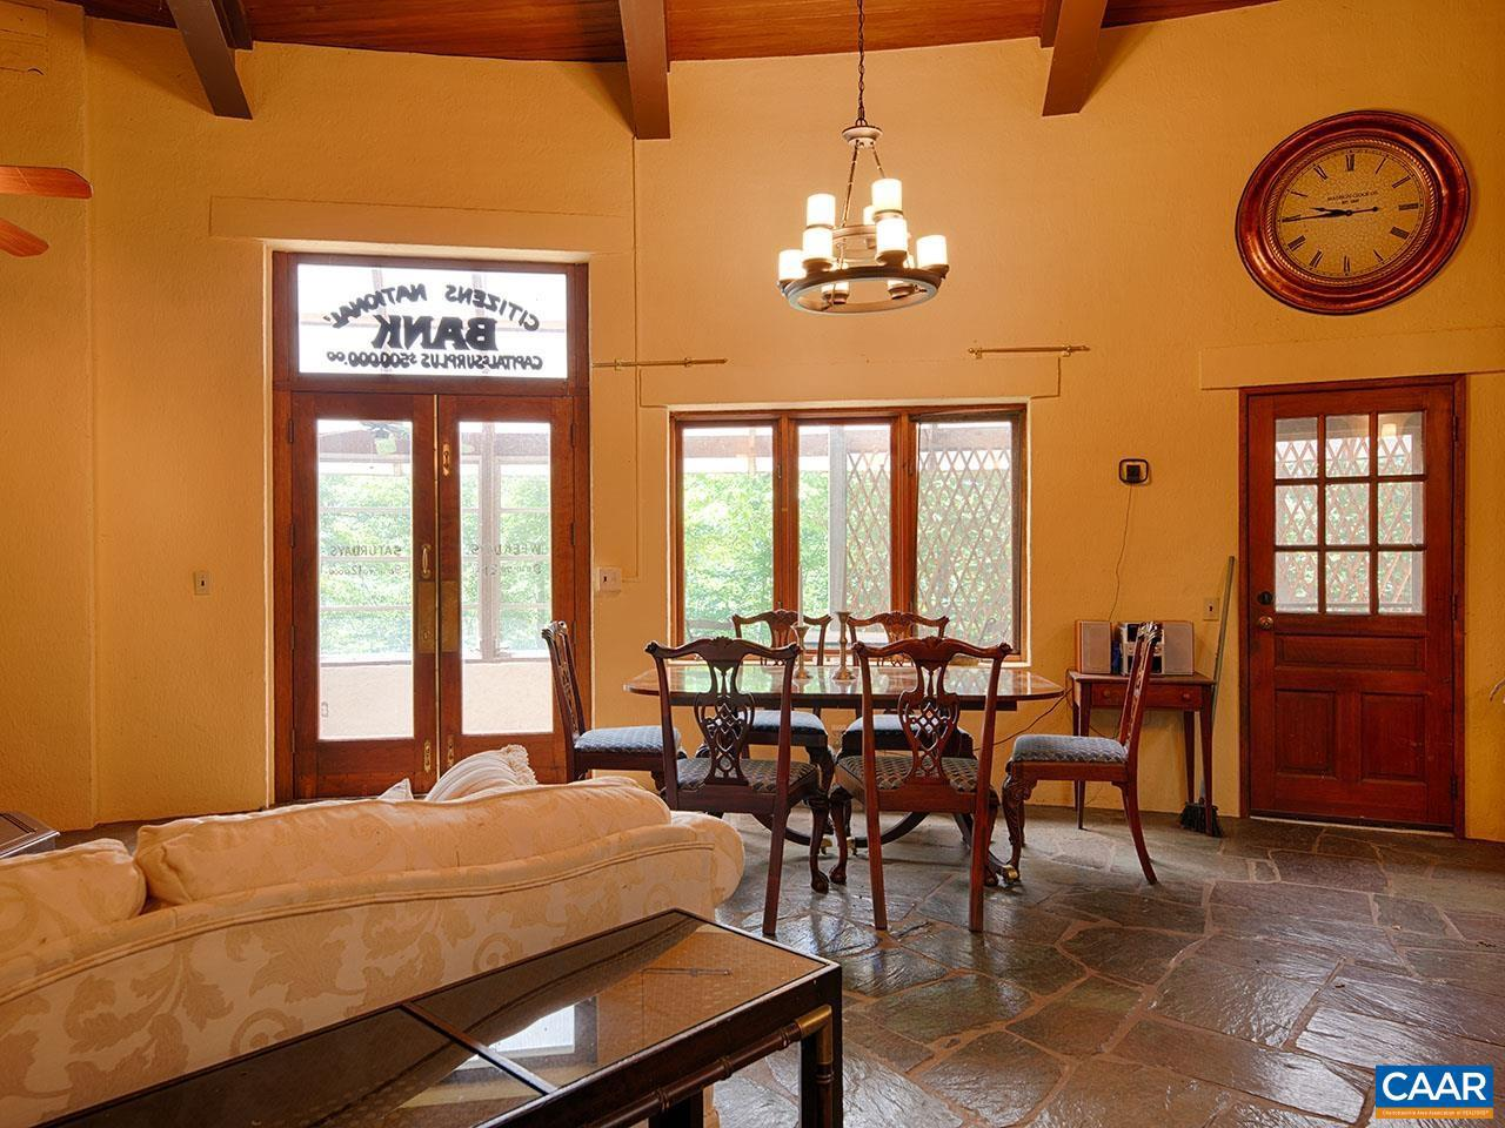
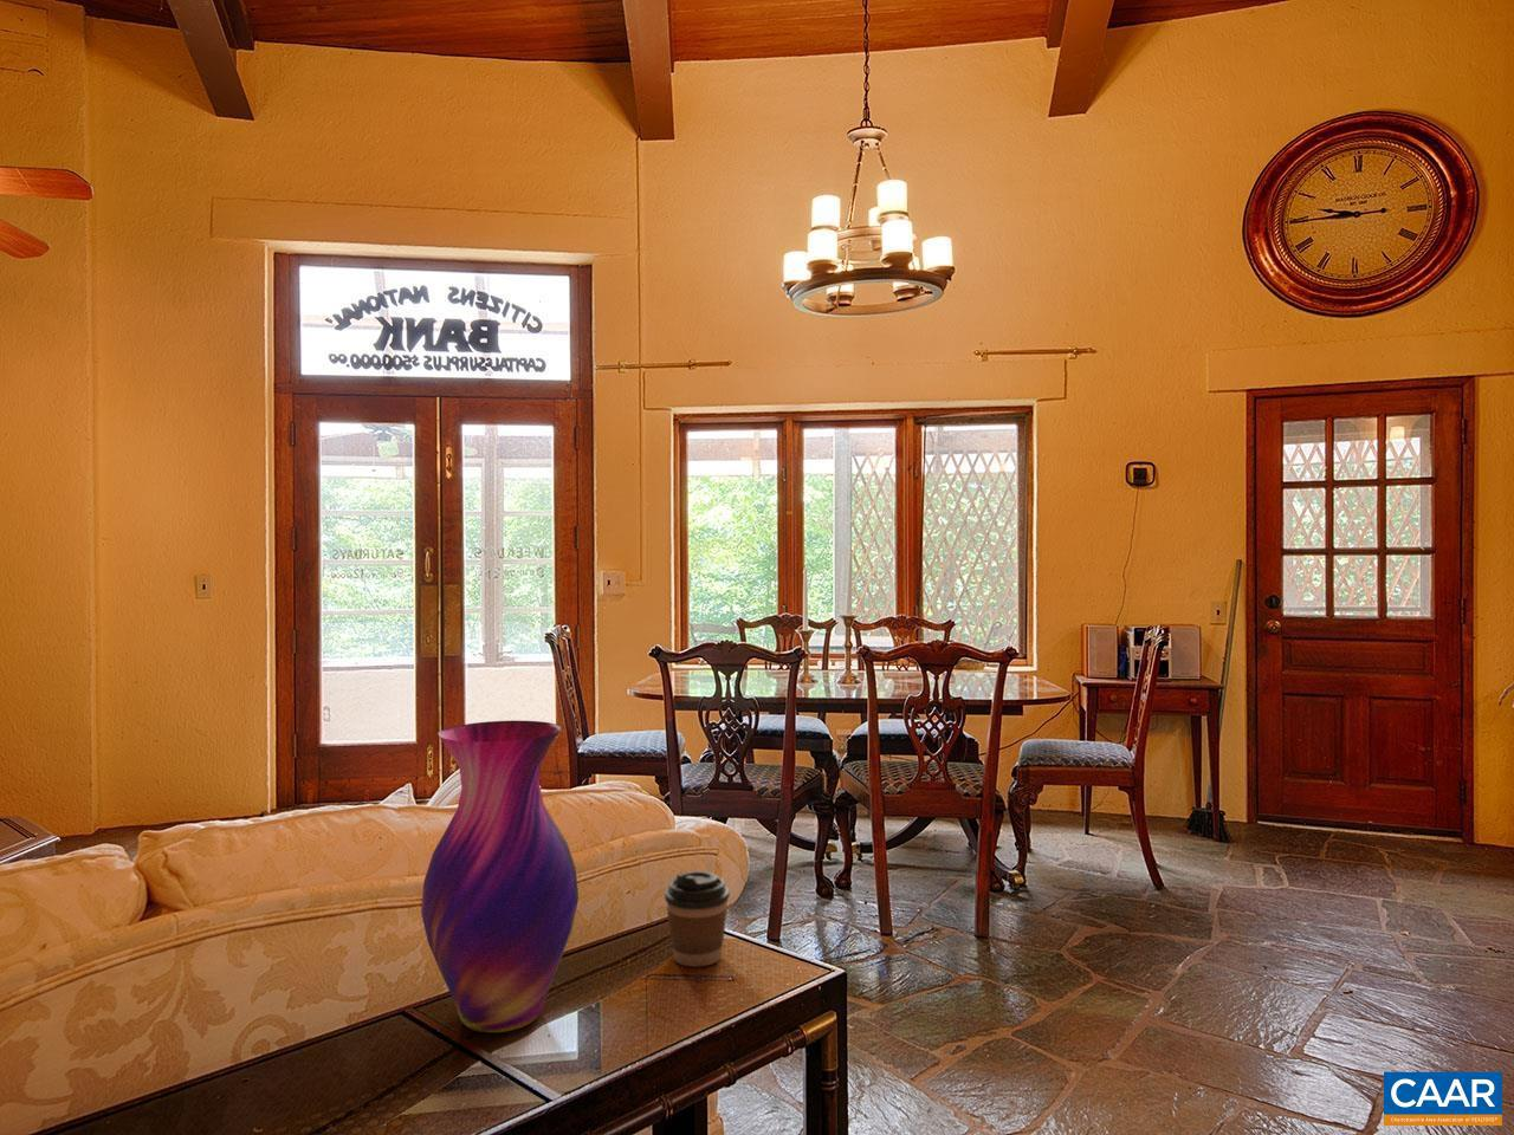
+ coffee cup [664,870,731,967]
+ vase [420,720,579,1034]
